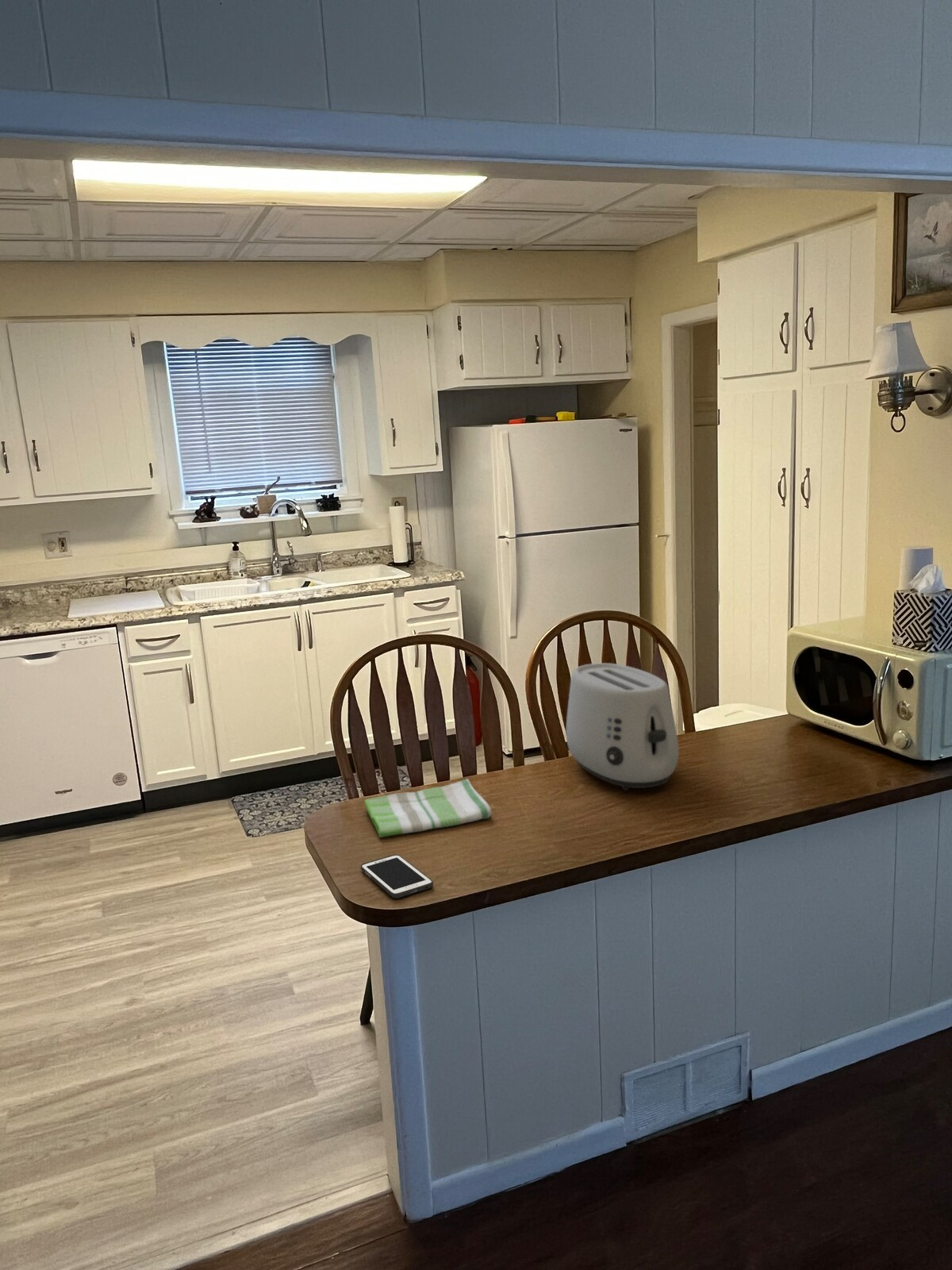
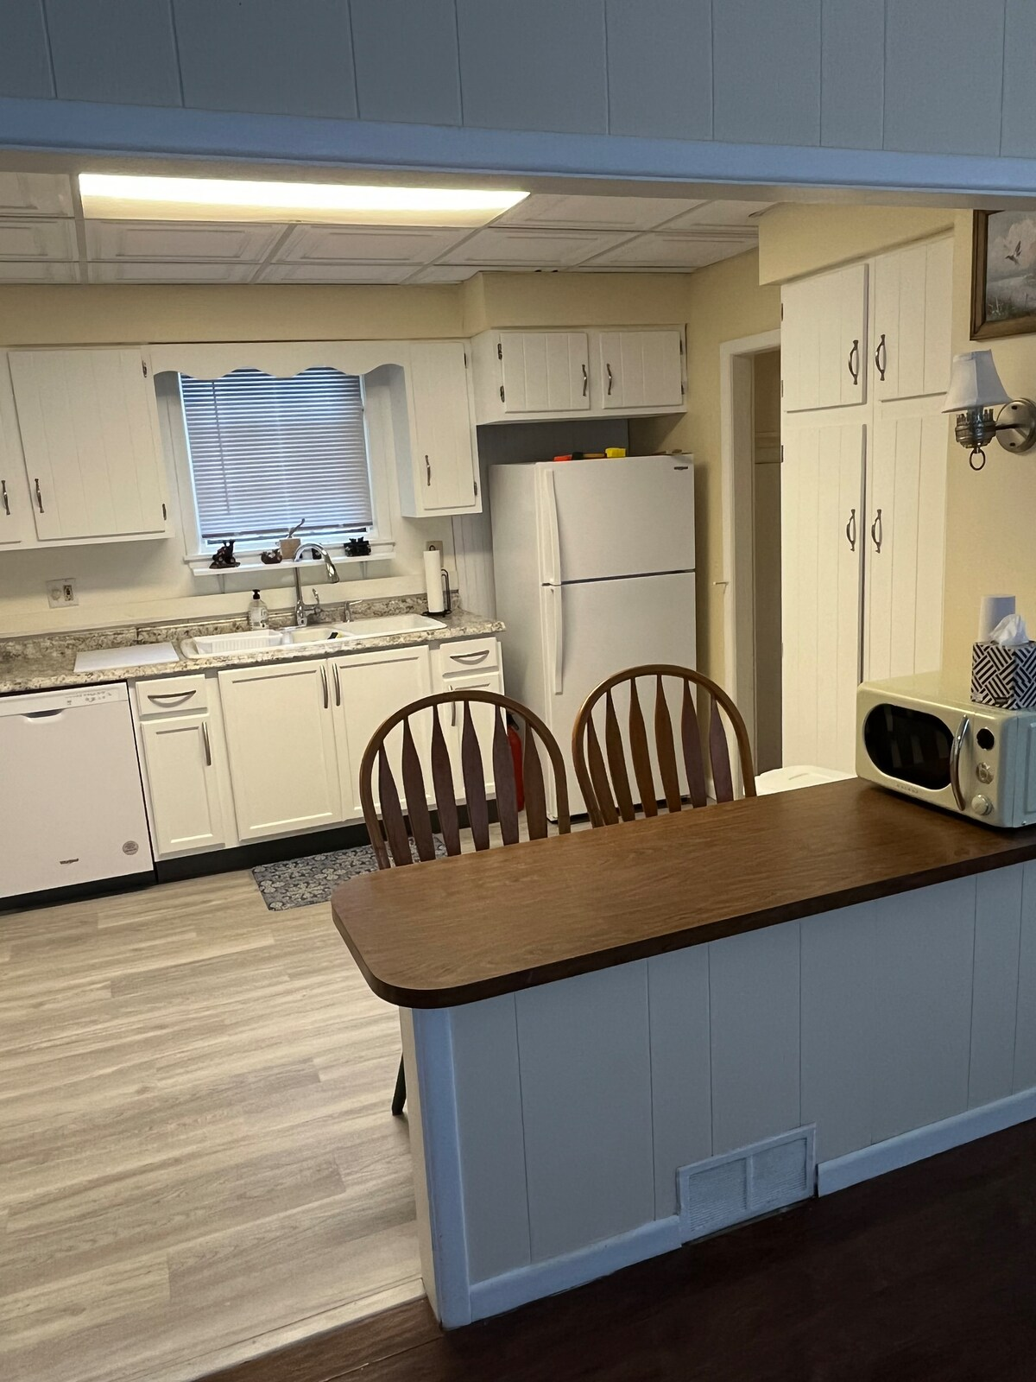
- dish towel [363,778,493,838]
- toaster [565,662,680,791]
- cell phone [360,854,434,899]
